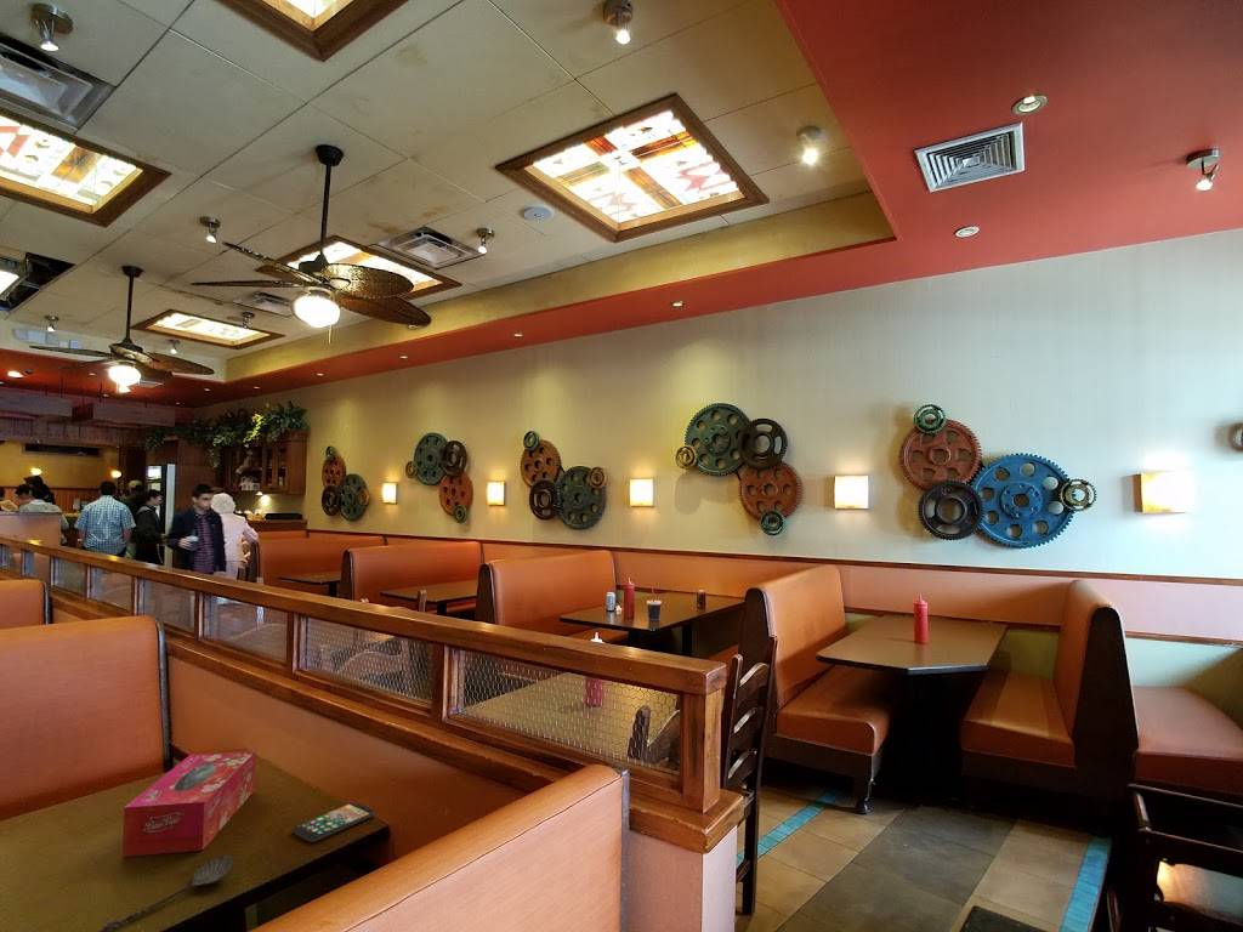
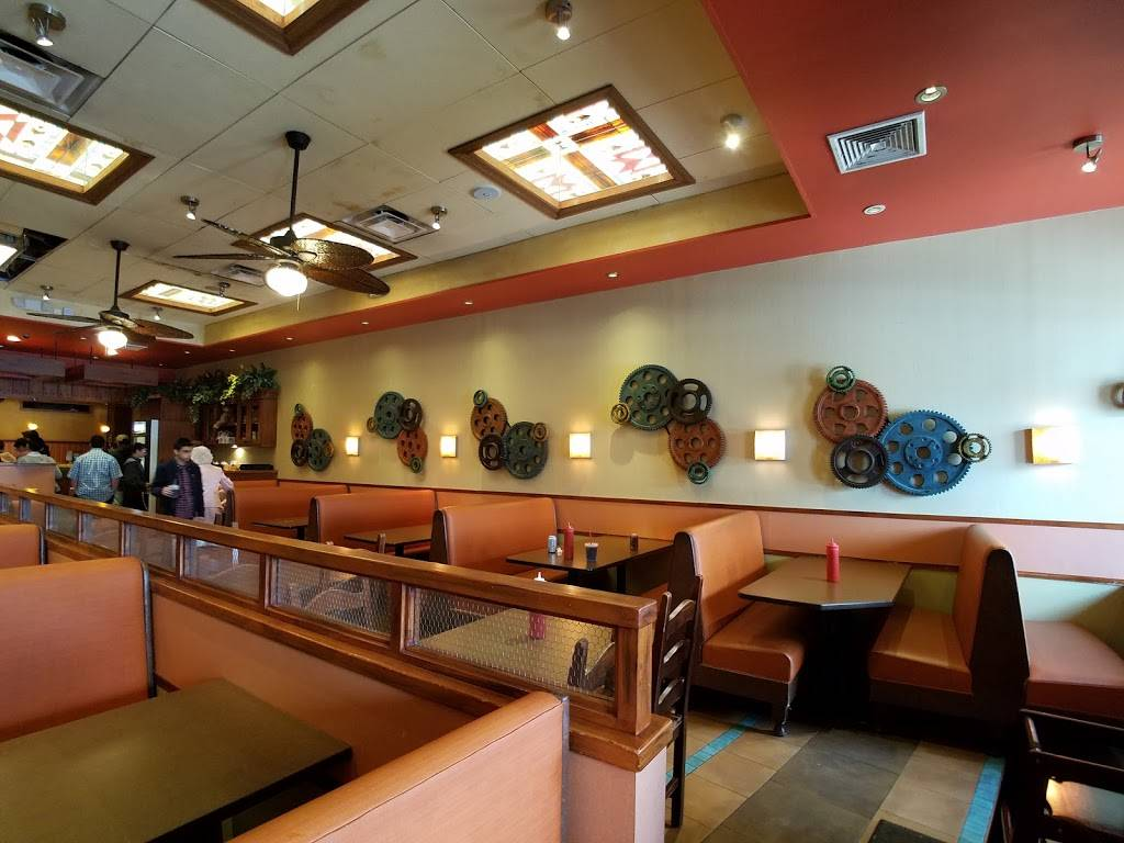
- tissue box [120,750,257,858]
- smartphone [291,802,375,843]
- spoon [98,854,235,932]
